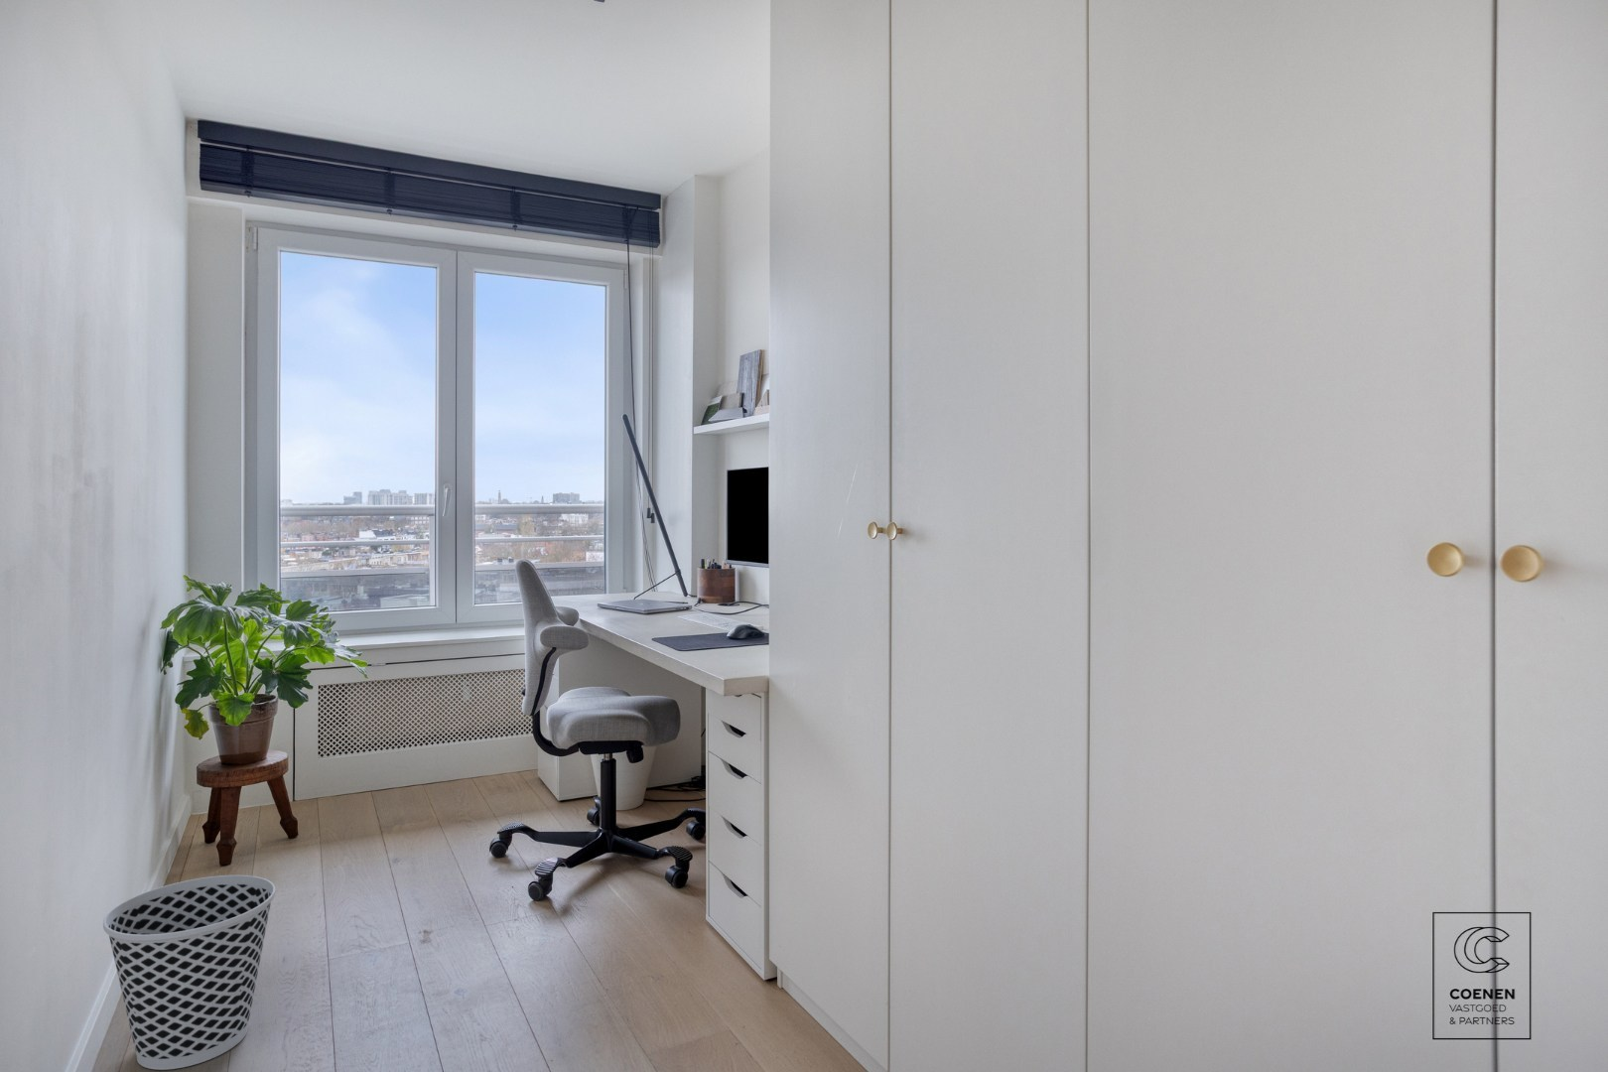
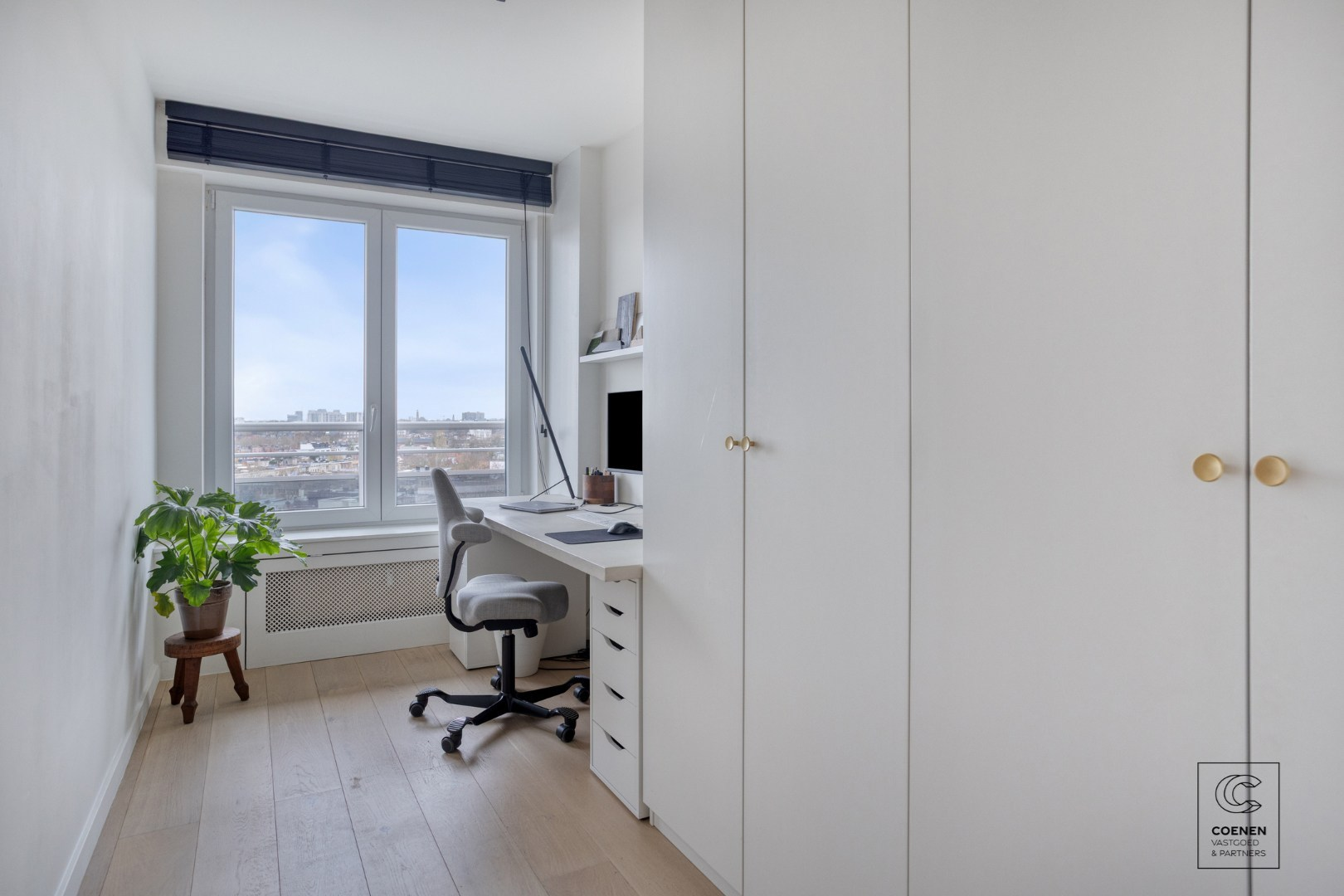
- wastebasket [102,875,276,1071]
